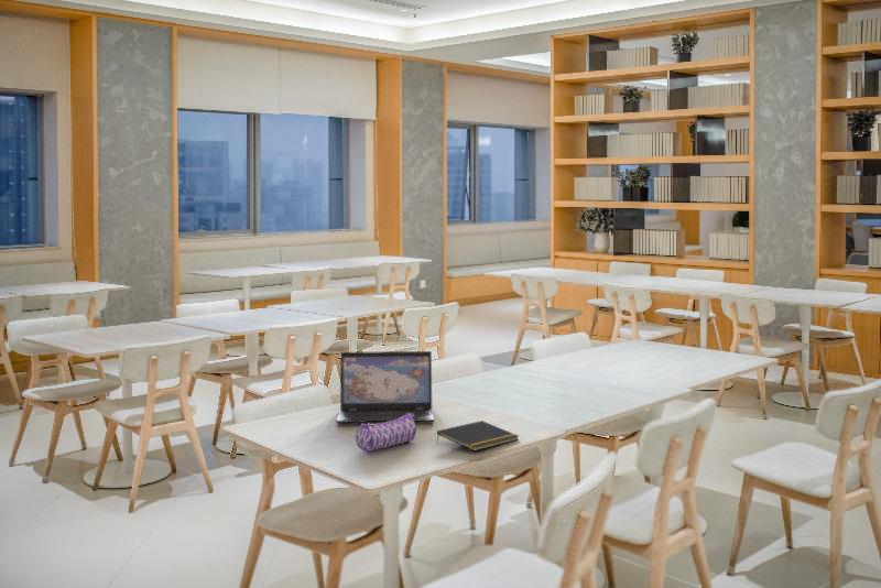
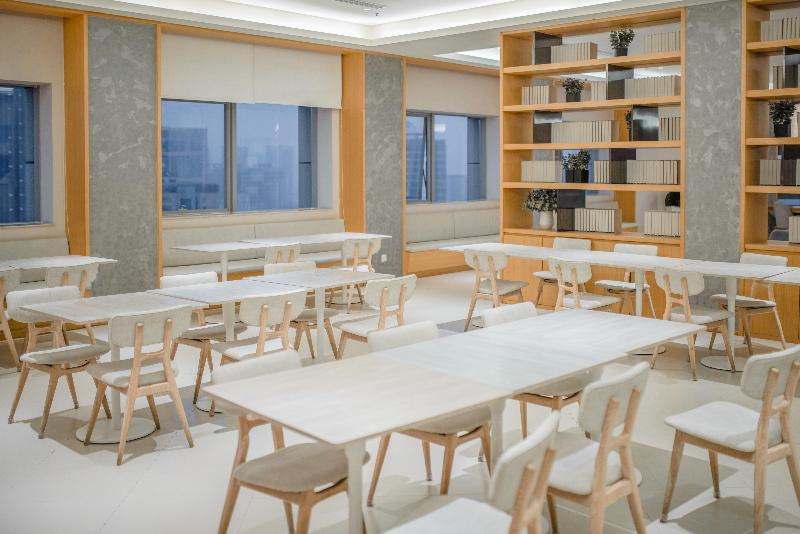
- laptop [335,350,435,424]
- pencil case [355,414,417,453]
- notepad [435,420,520,451]
